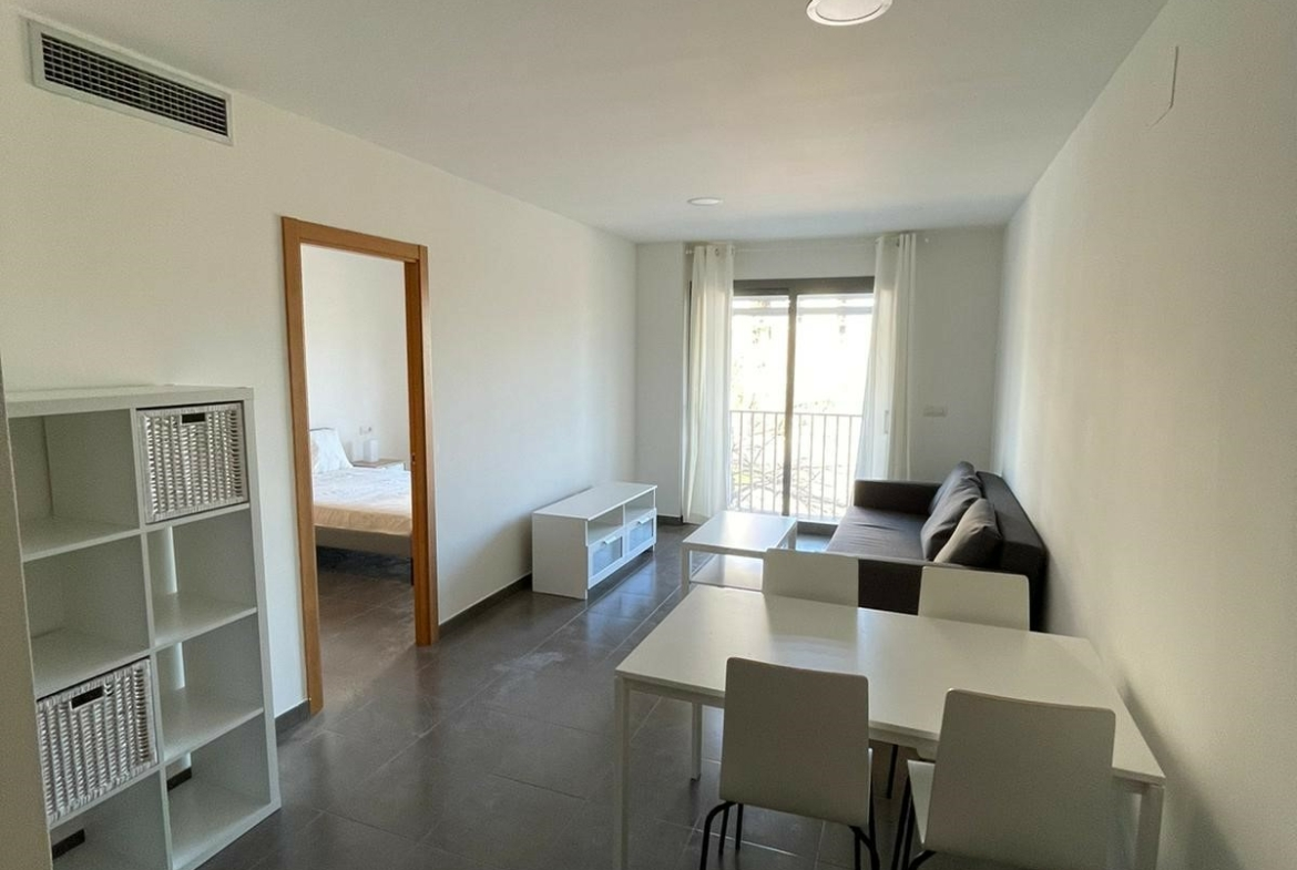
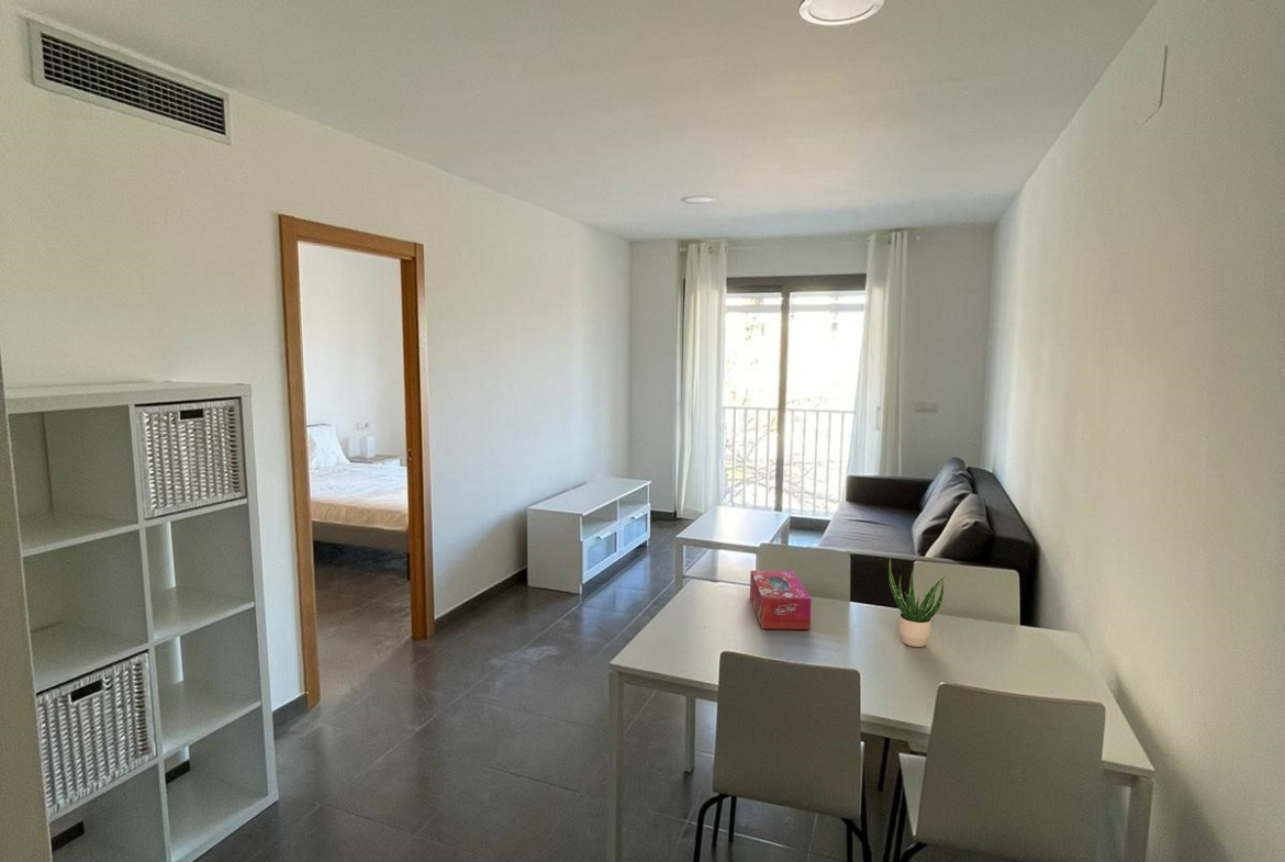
+ potted plant [887,556,947,648]
+ tissue box [749,570,812,630]
